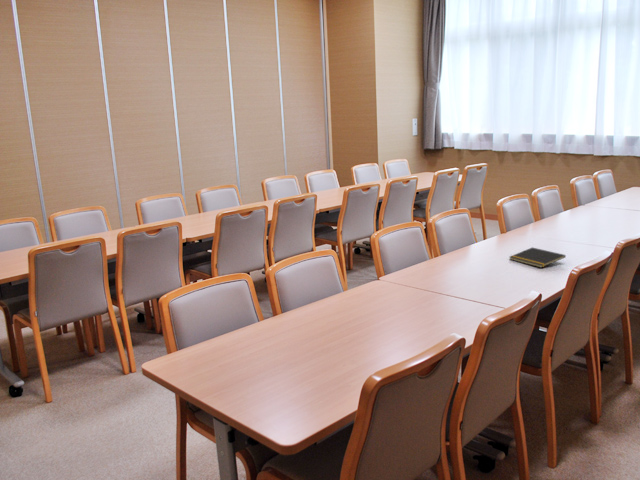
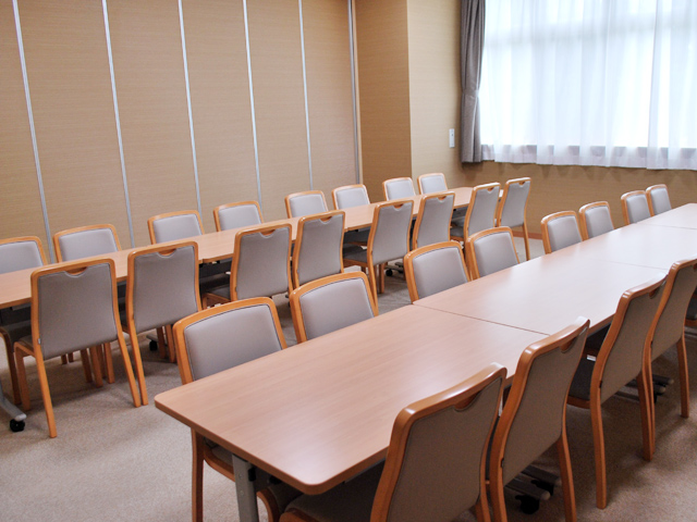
- notepad [509,247,567,269]
